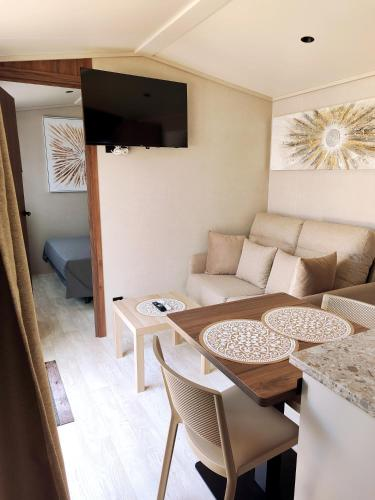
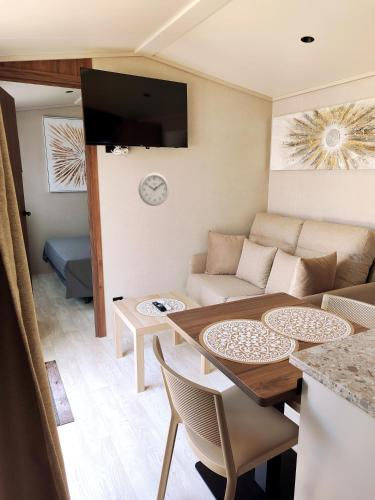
+ wall clock [138,171,170,207]
